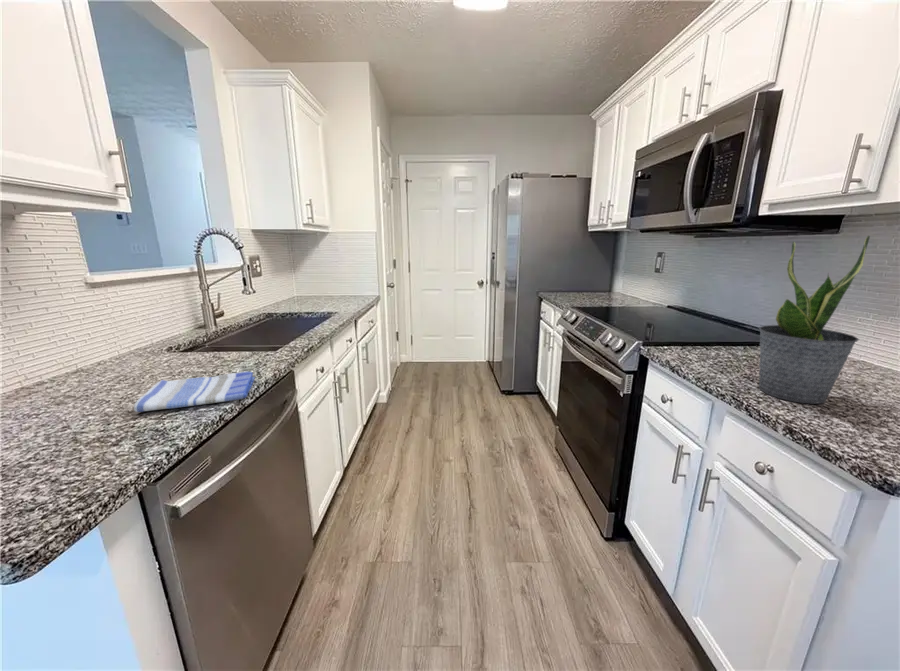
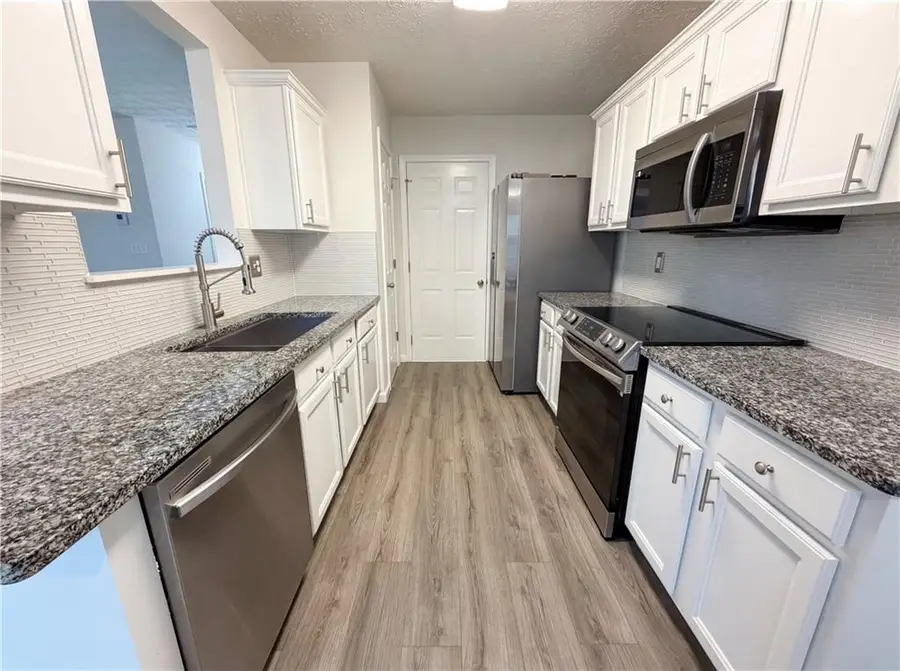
- potted plant [758,234,871,405]
- dish towel [133,371,256,413]
